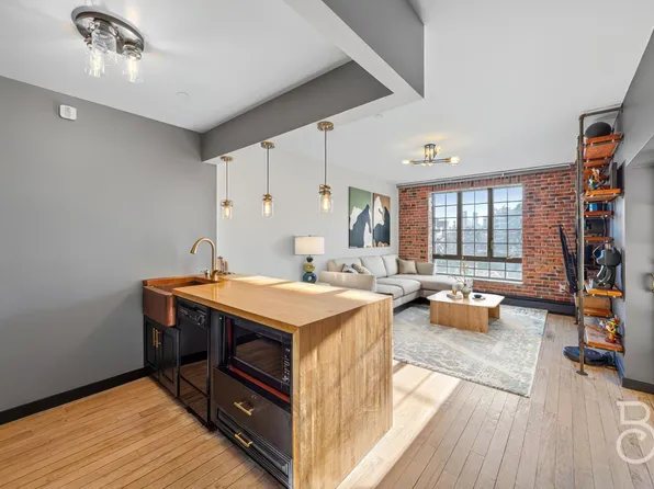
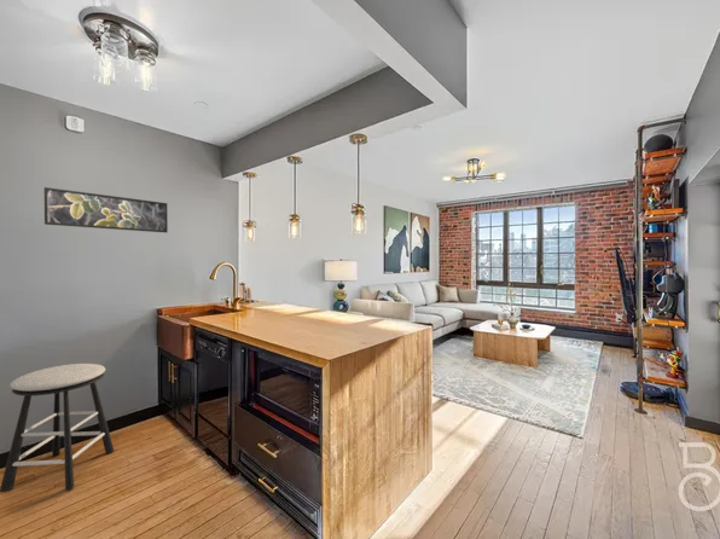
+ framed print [43,186,169,234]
+ stool [0,363,115,493]
